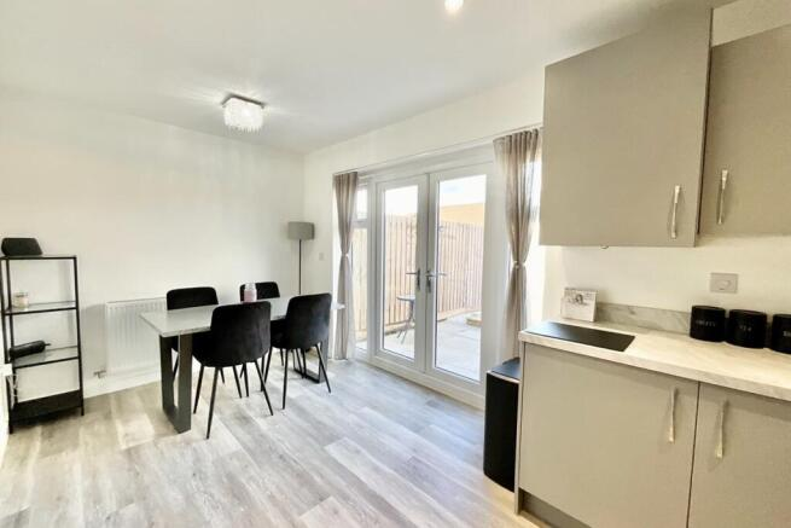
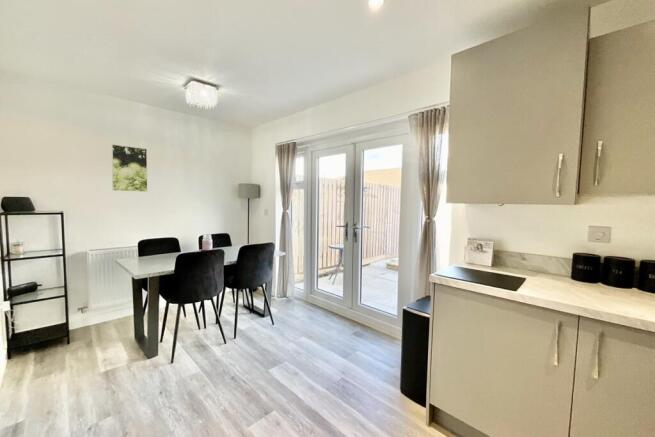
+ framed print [111,143,148,193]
